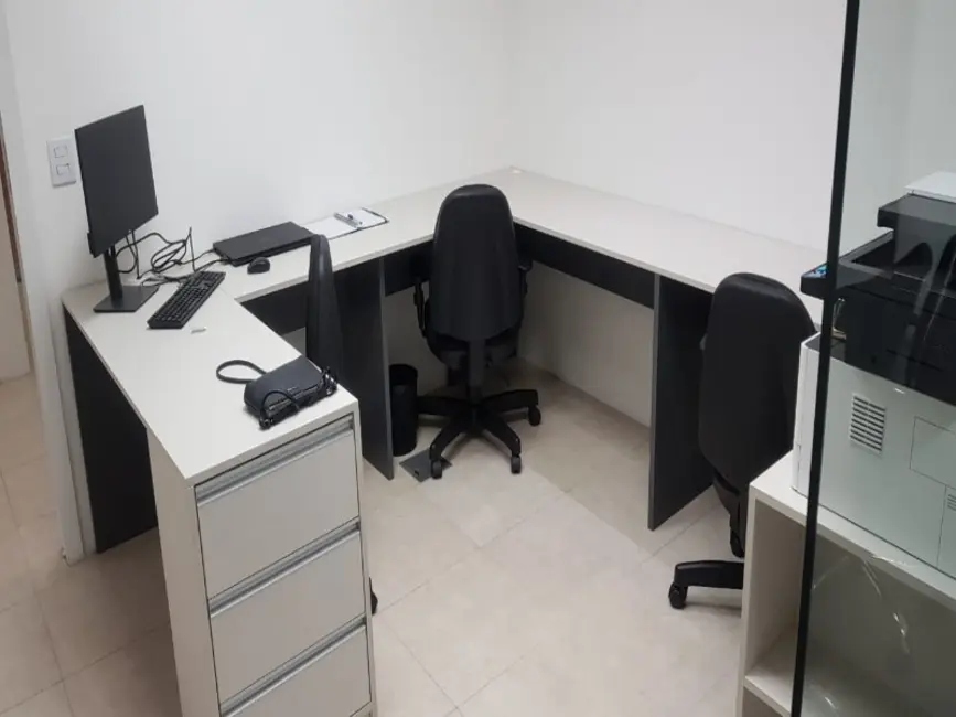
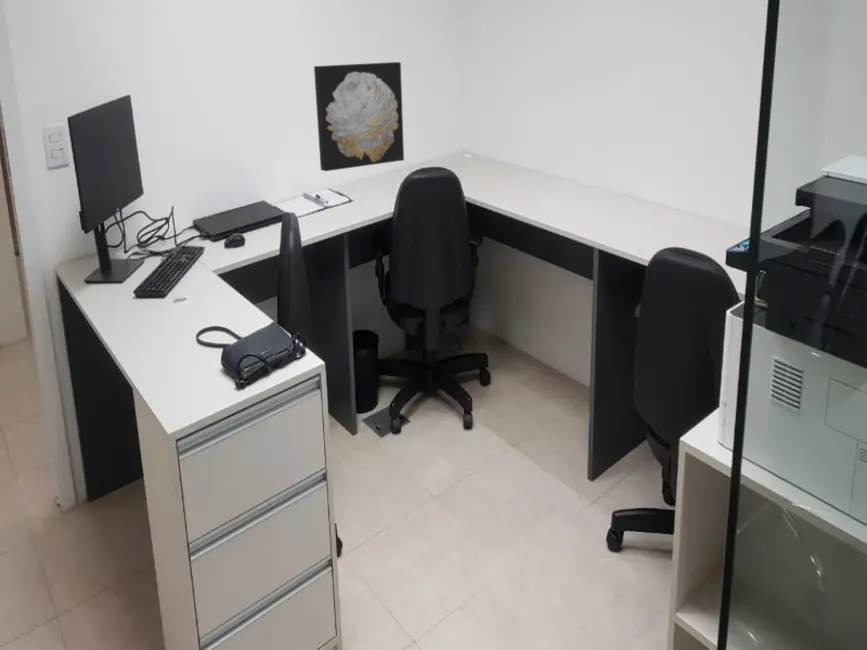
+ wall art [313,61,405,172]
